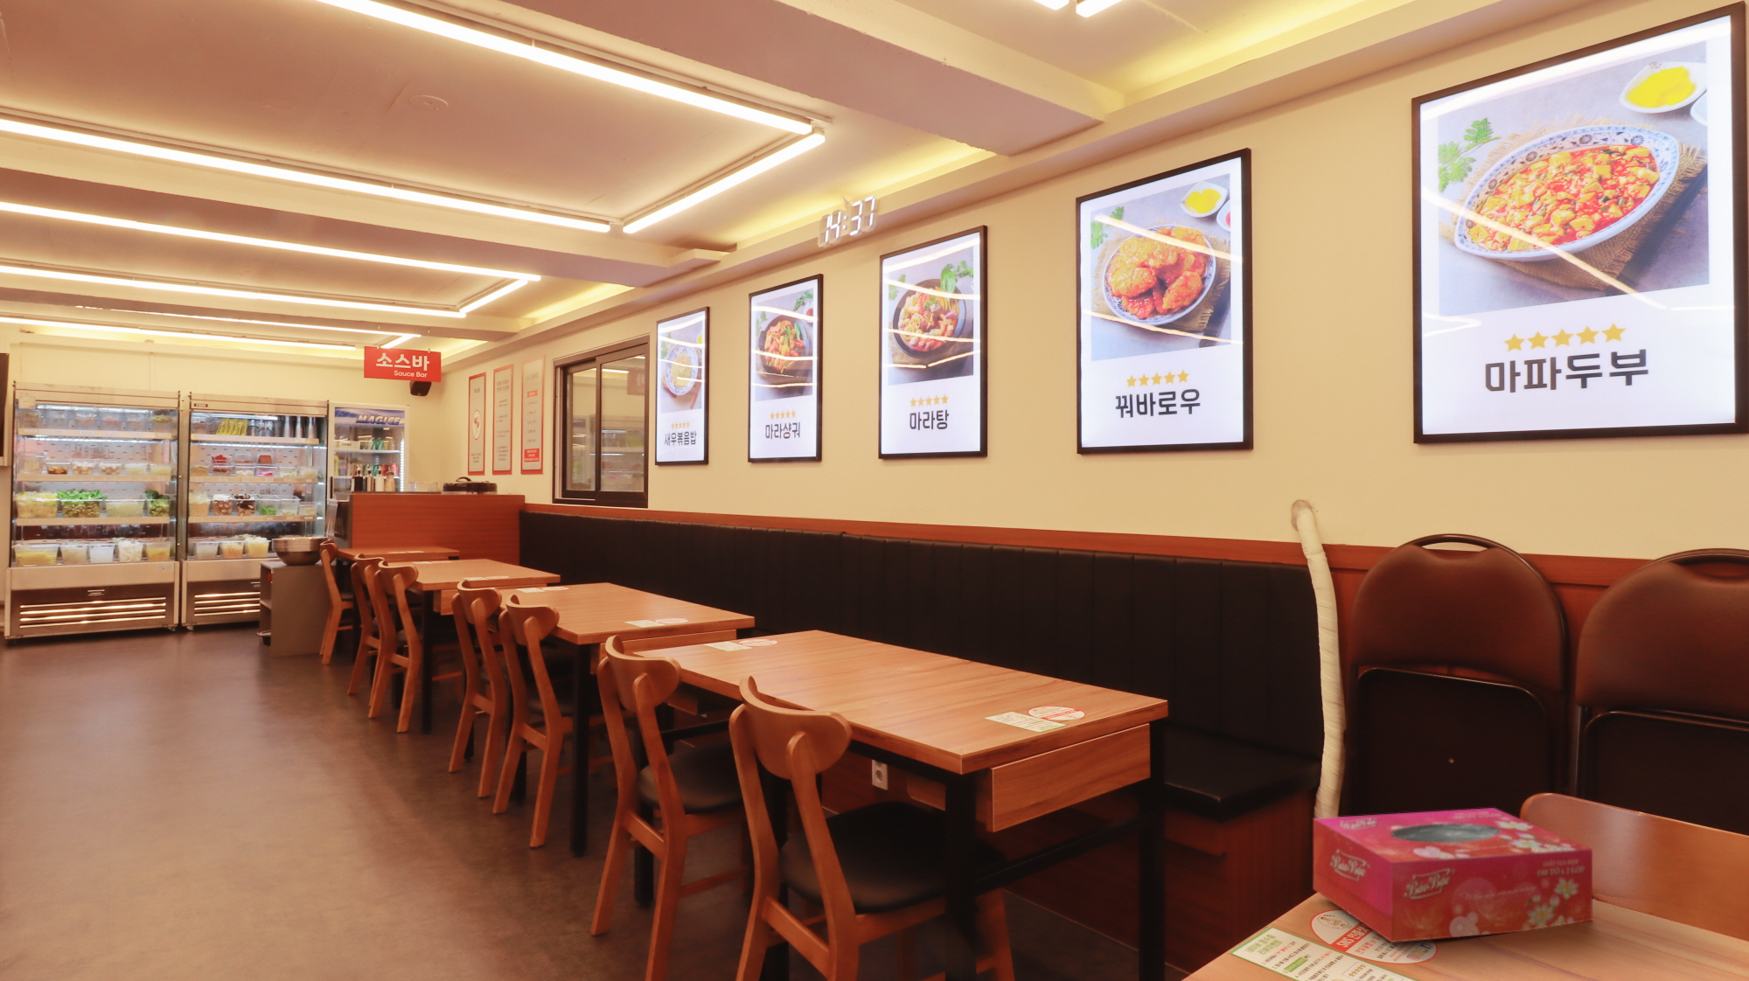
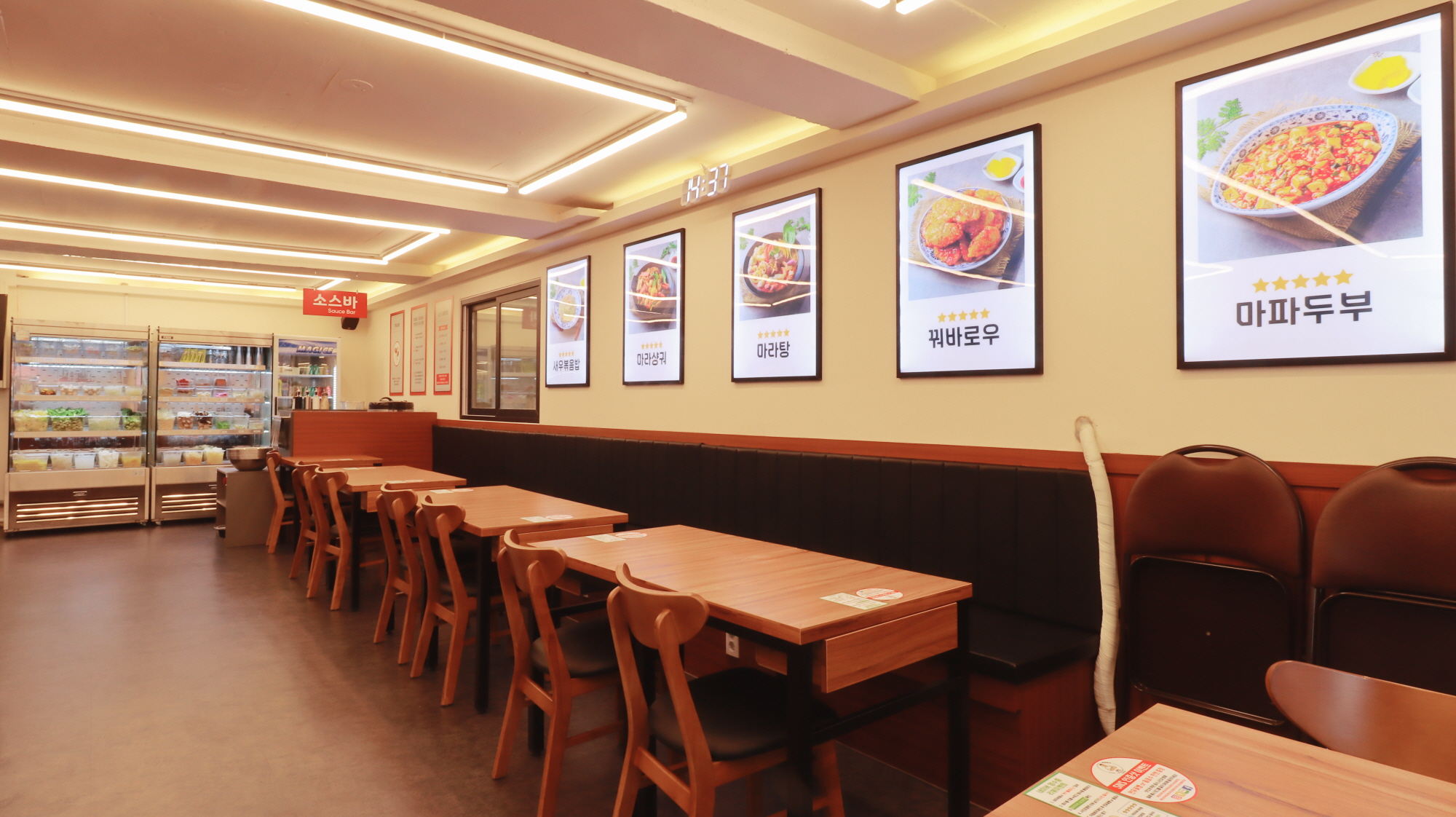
- tissue box [1313,807,1593,944]
